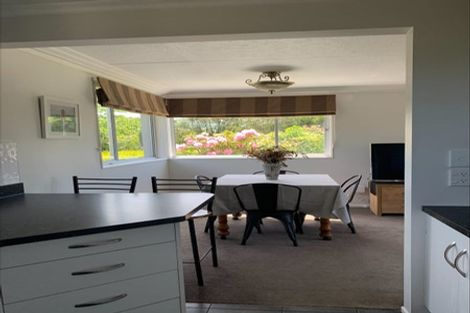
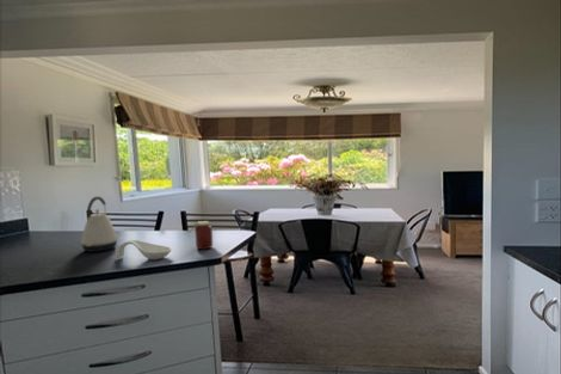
+ jar [187,220,214,251]
+ spoon rest [115,239,172,262]
+ kettle [80,196,119,253]
